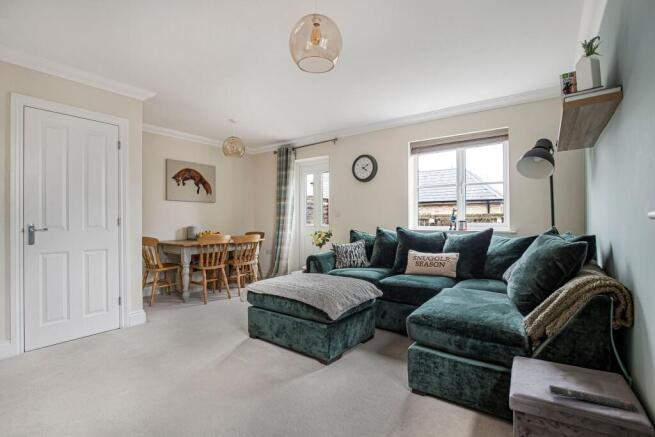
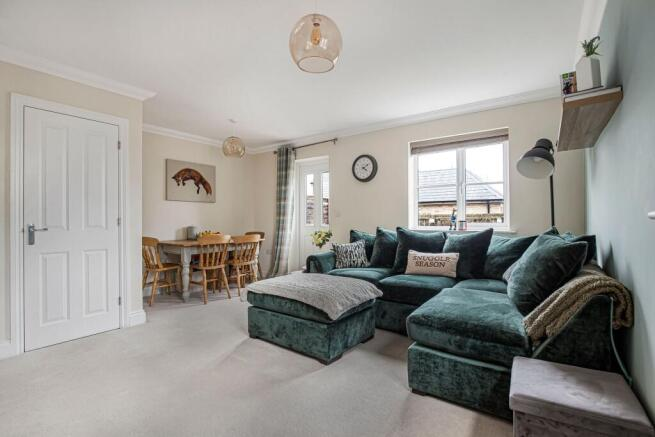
- remote control [548,384,637,413]
